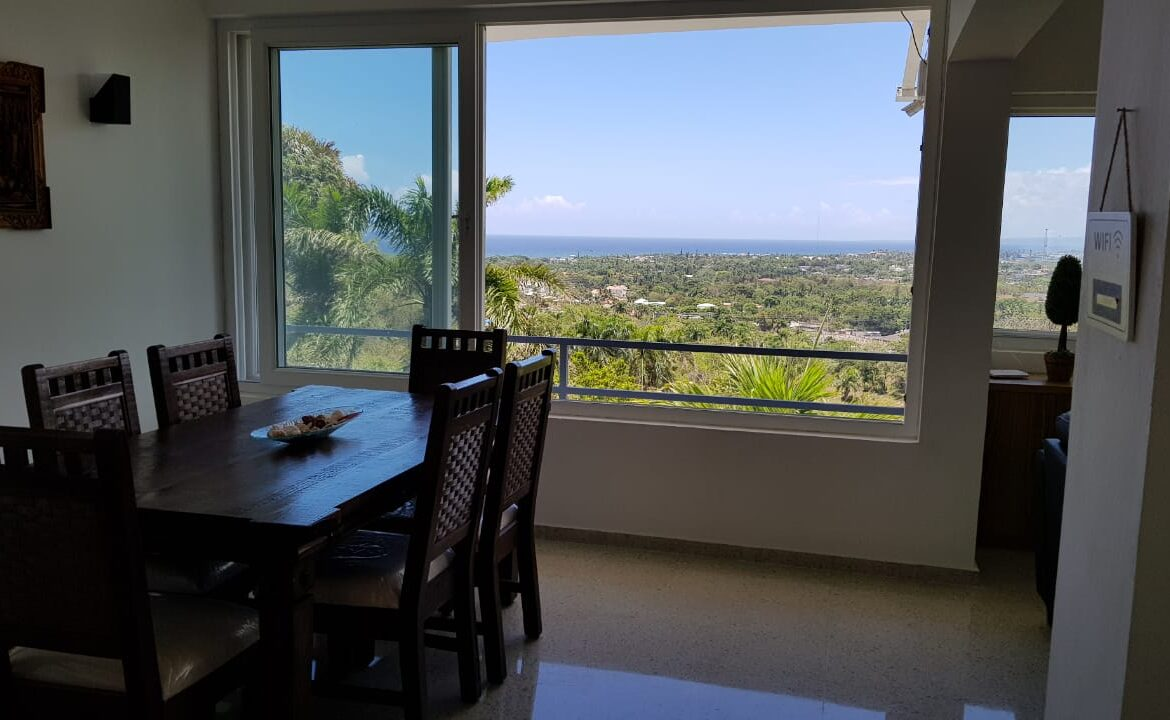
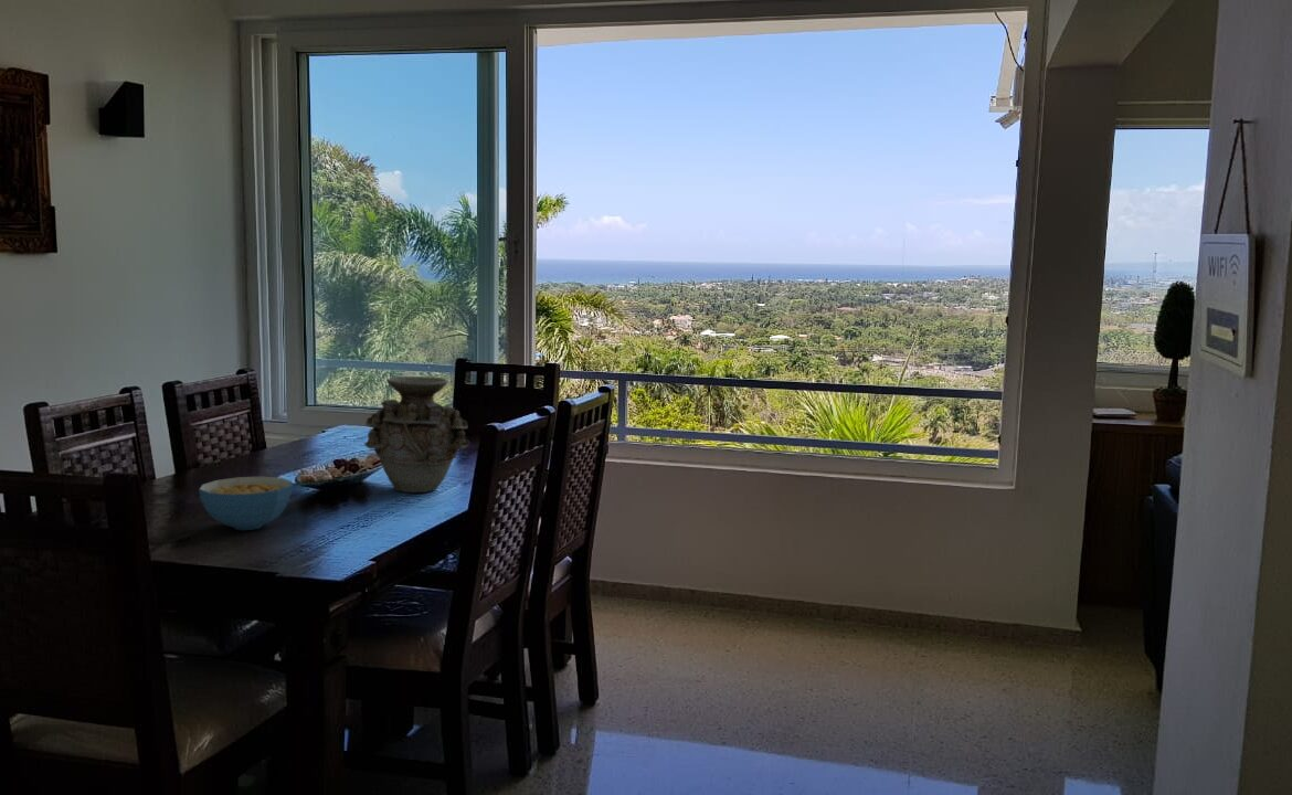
+ cereal bowl [198,476,294,531]
+ vase [363,375,470,494]
